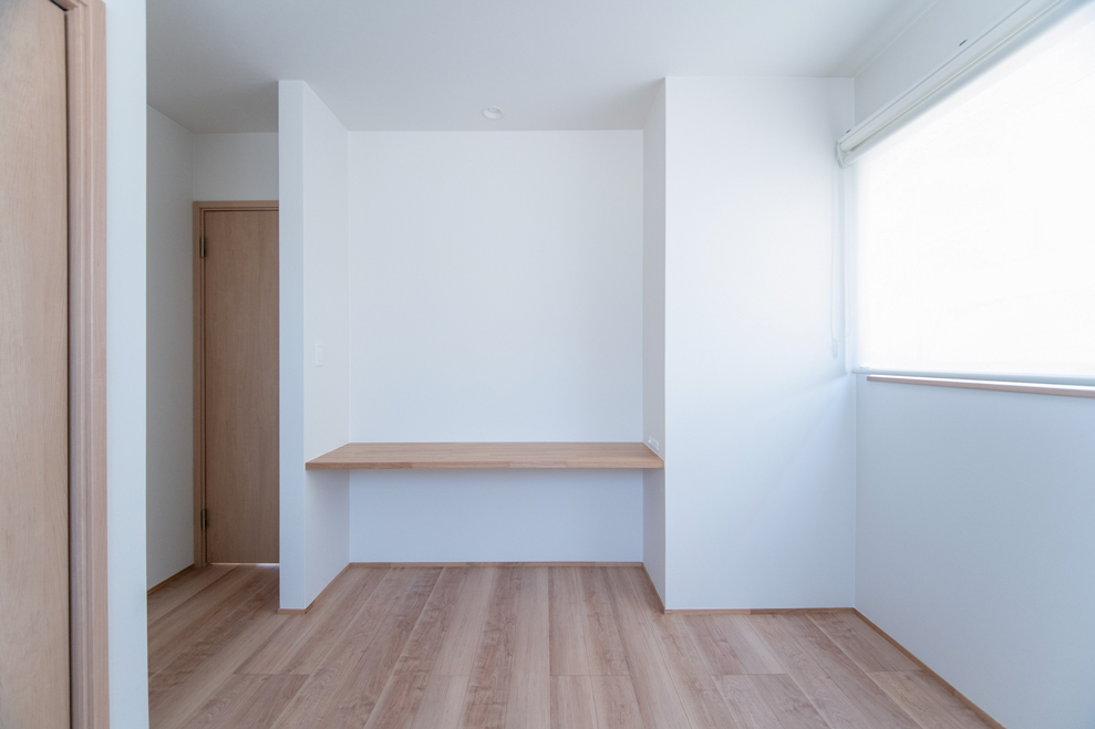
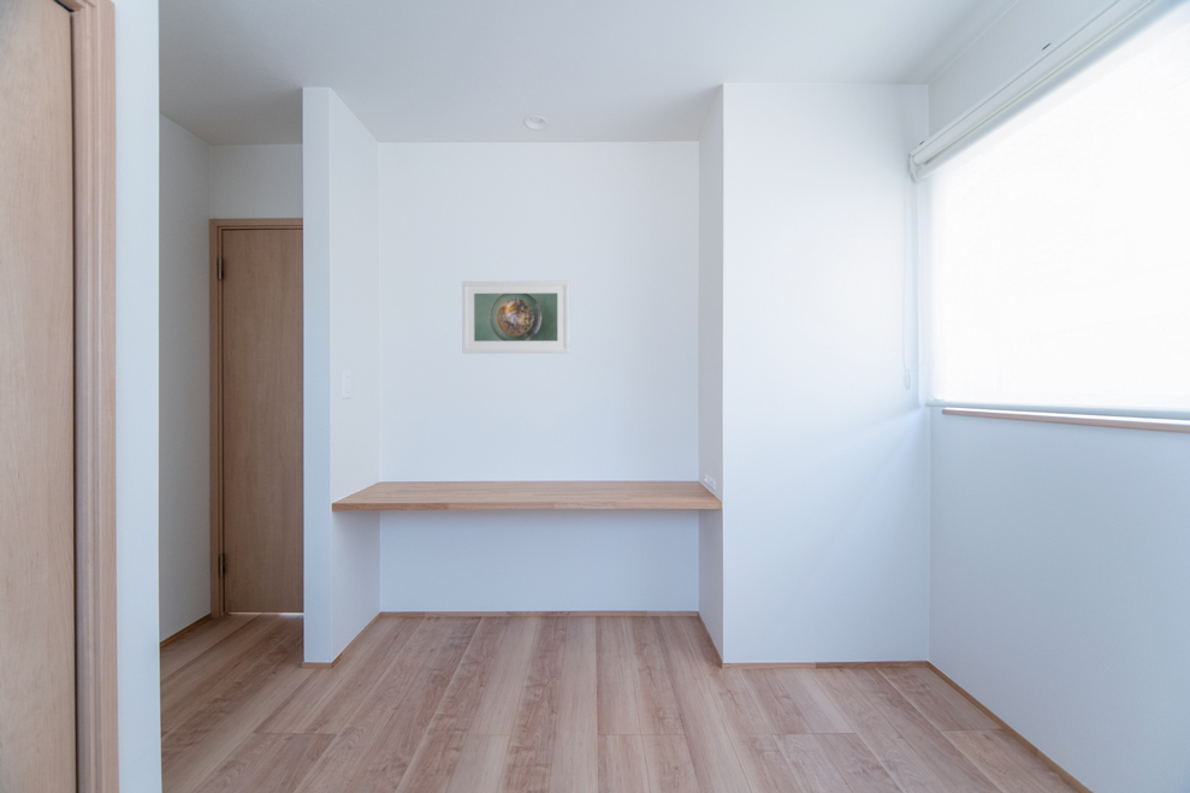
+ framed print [461,280,570,355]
